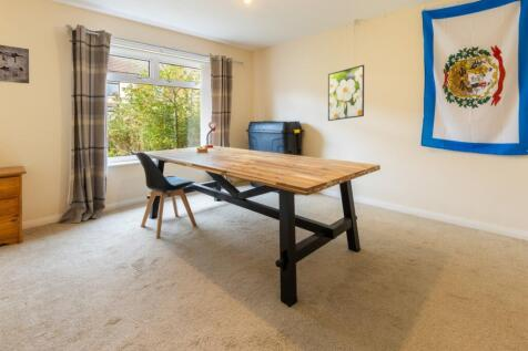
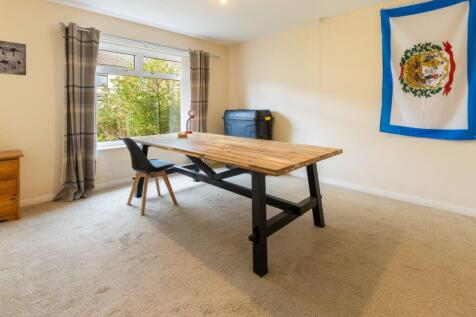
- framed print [327,64,365,122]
